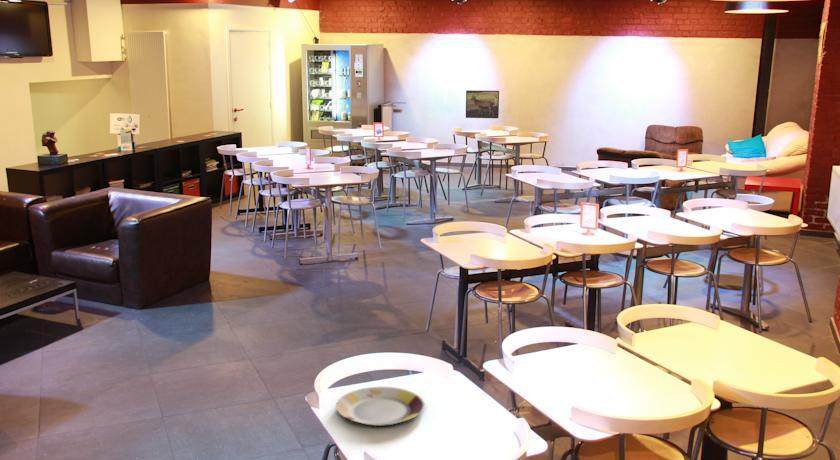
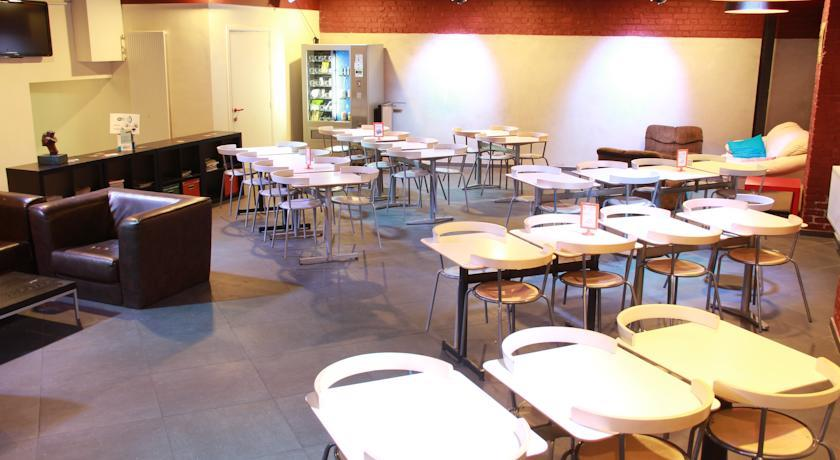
- plate [335,386,426,427]
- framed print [465,90,500,119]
